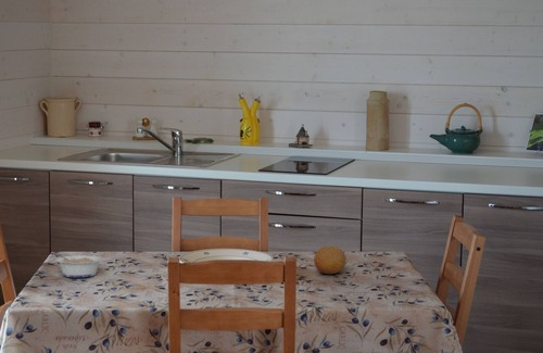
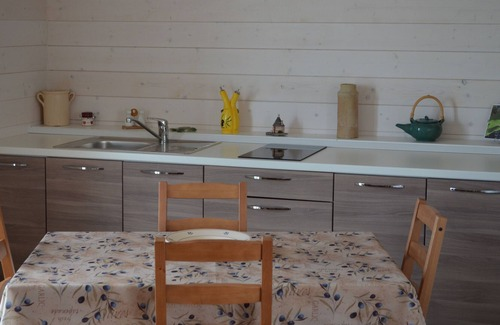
- legume [52,252,104,278]
- fruit [313,245,346,275]
